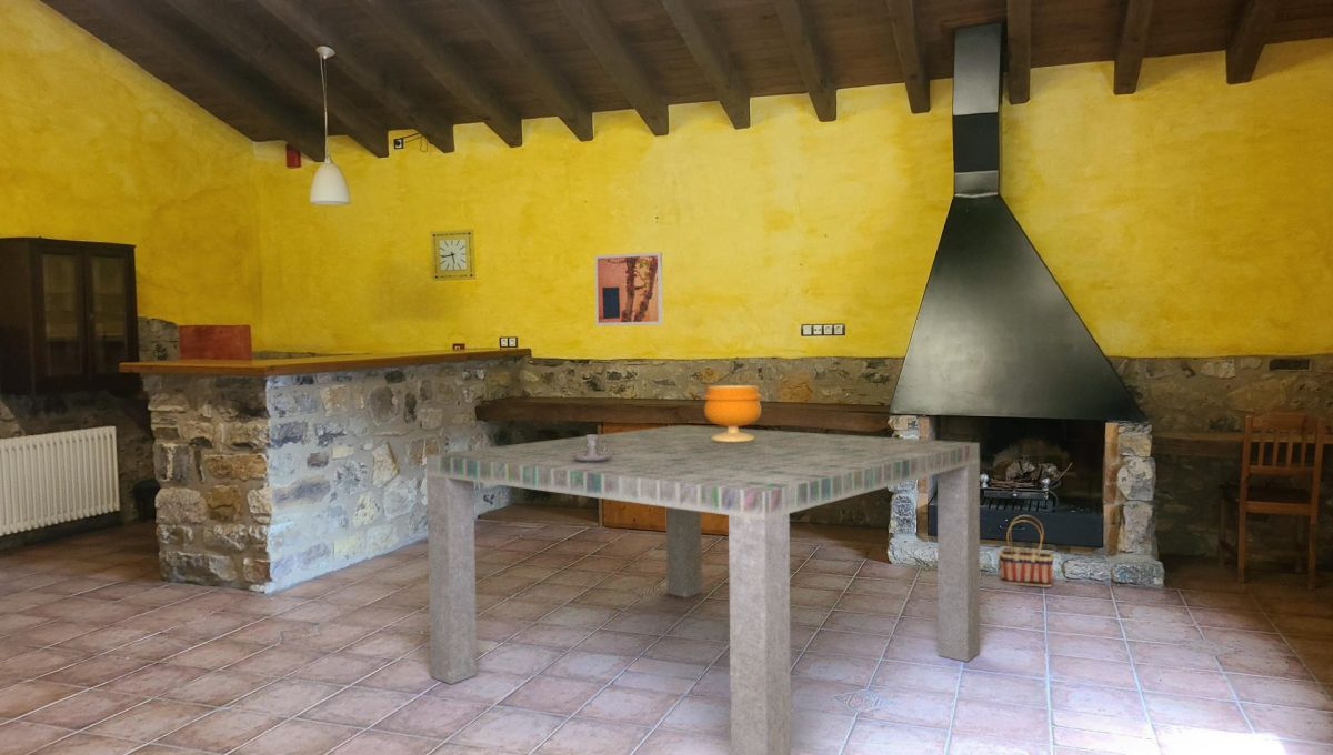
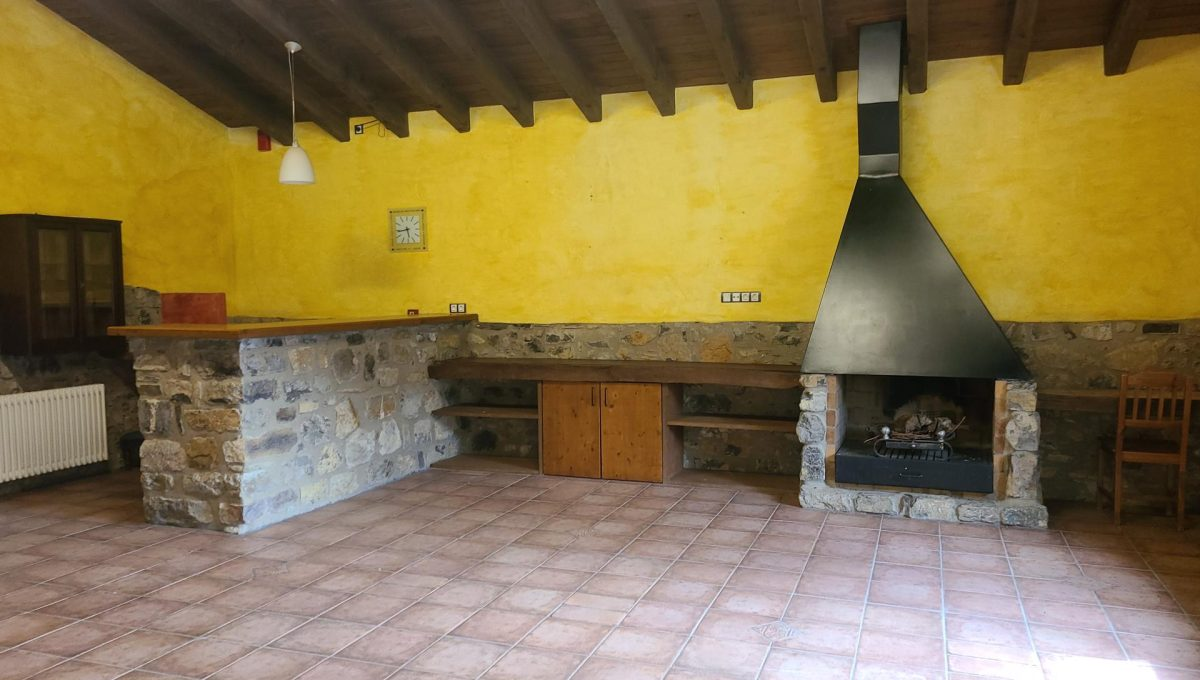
- footed bowl [703,384,762,442]
- candle holder [572,433,612,462]
- basket [998,514,1055,588]
- dining table [425,424,981,755]
- wall art [593,251,664,328]
